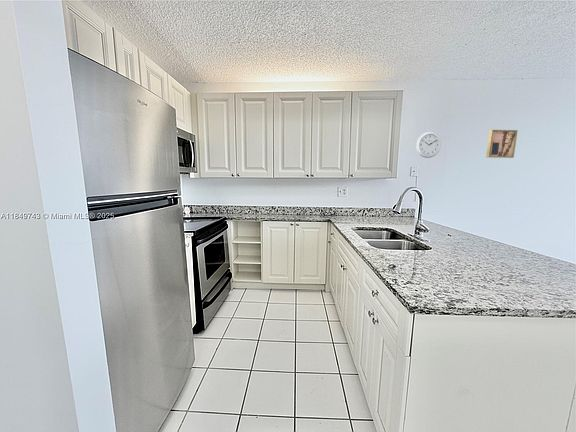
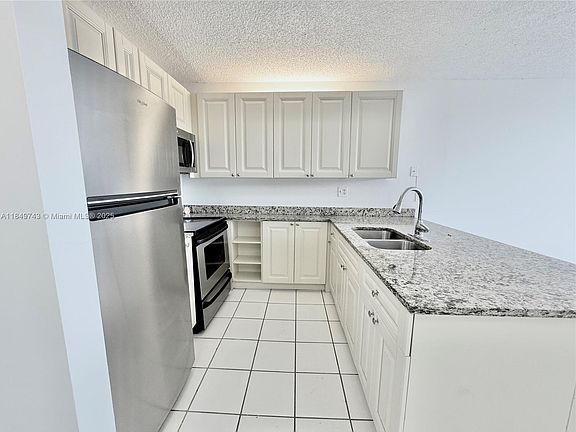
- wall clock [416,131,442,159]
- wall art [485,129,519,159]
